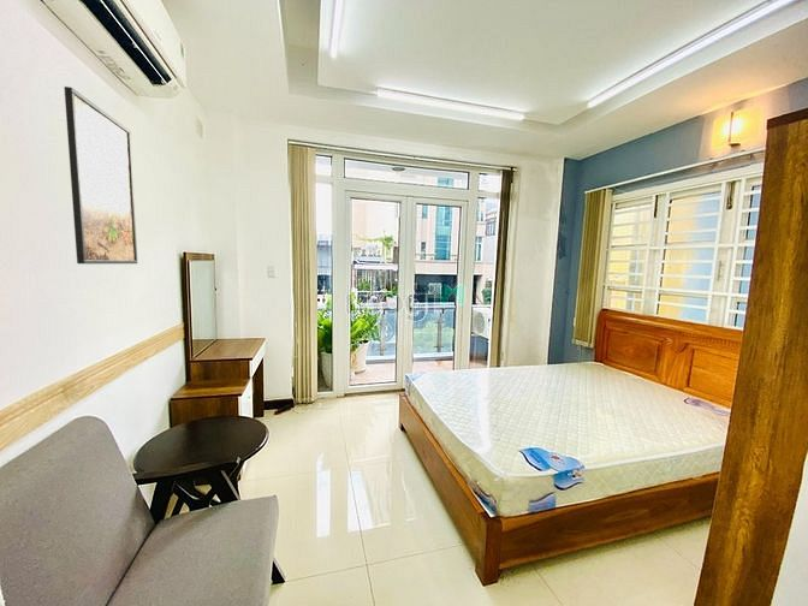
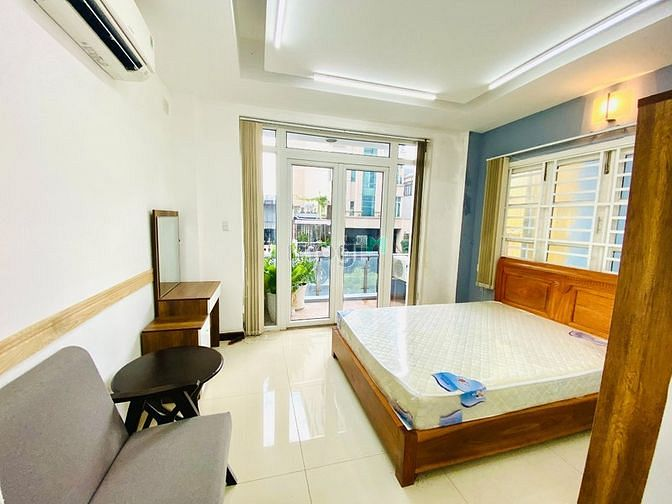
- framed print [63,85,138,265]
